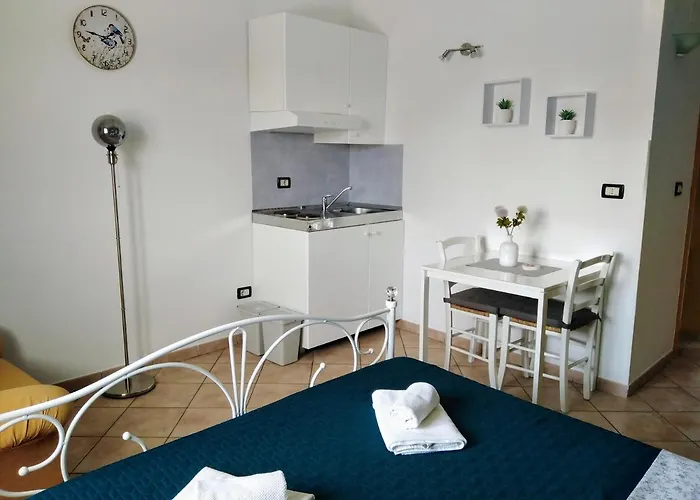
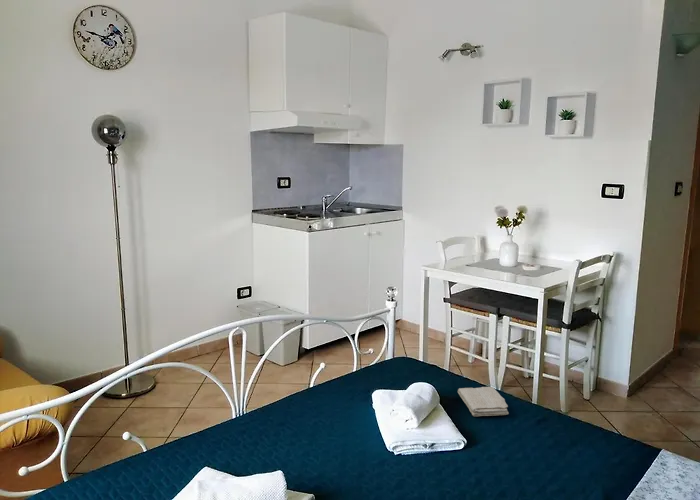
+ washcloth [457,386,510,417]
